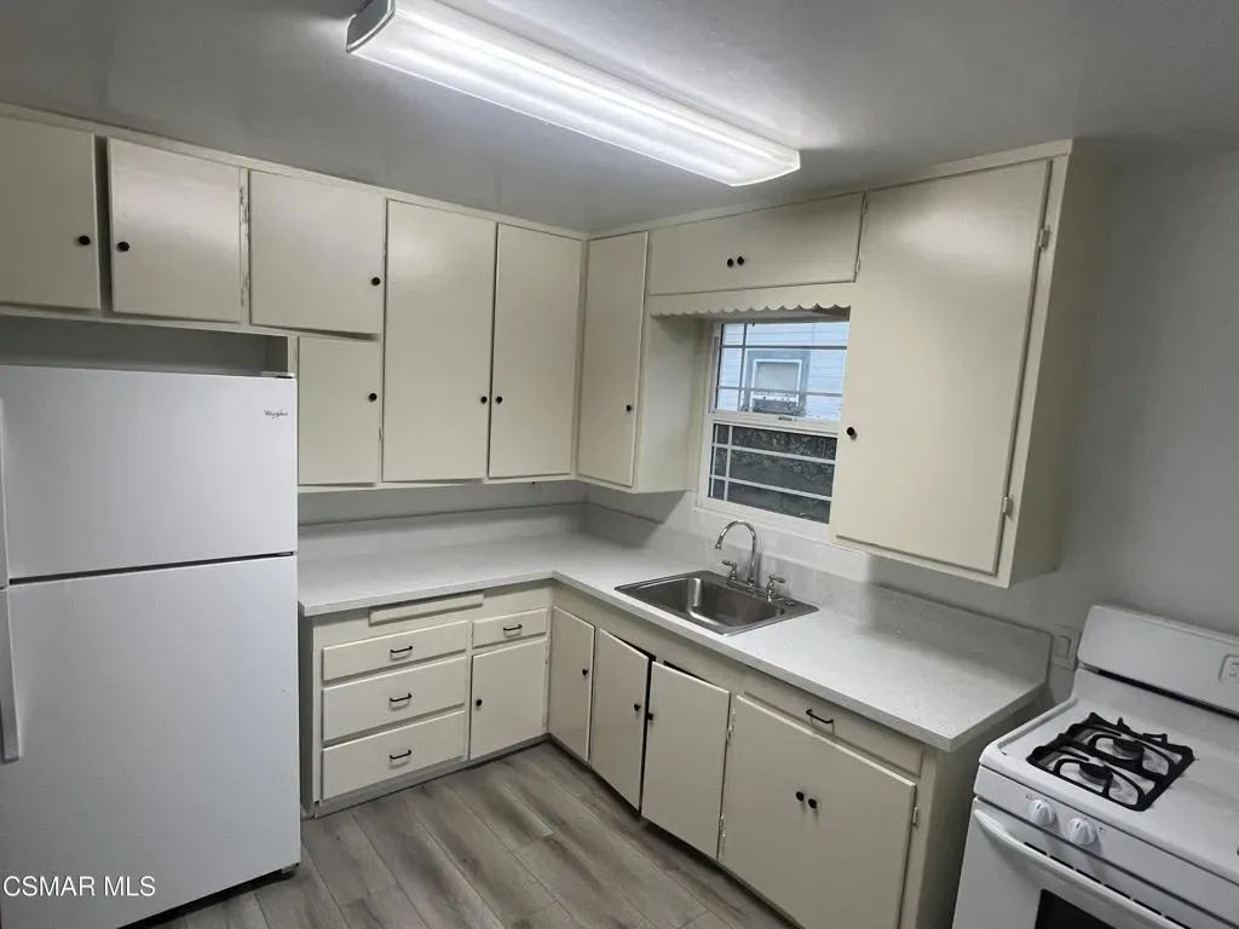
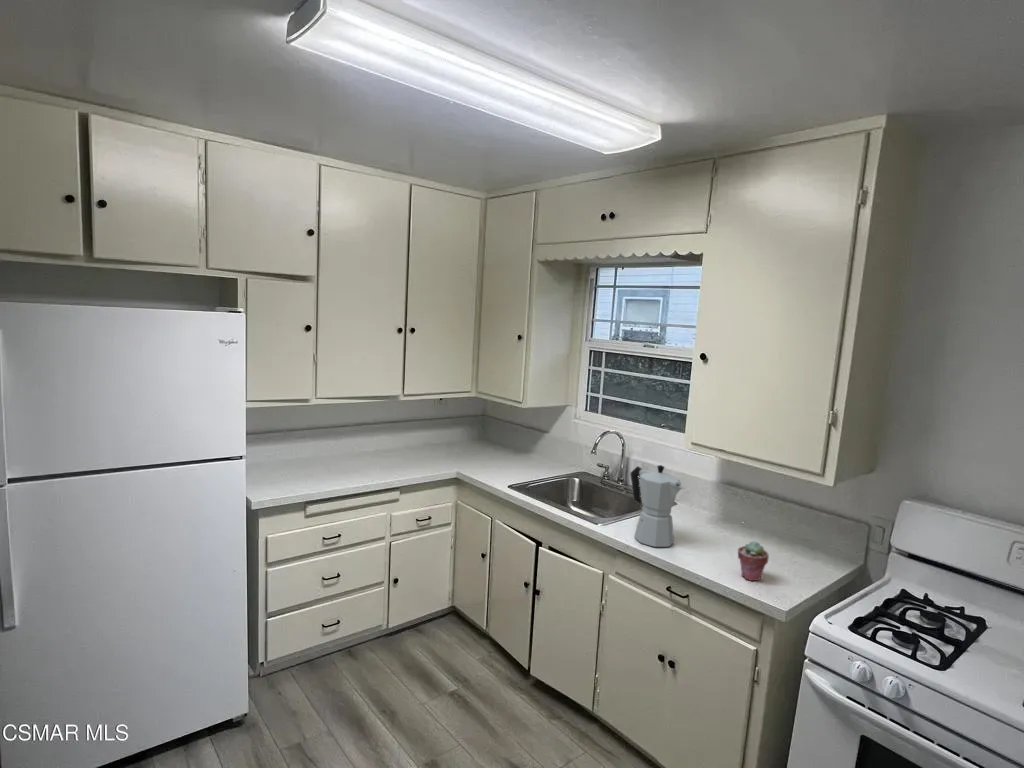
+ potted succulent [737,540,770,582]
+ moka pot [630,464,685,548]
